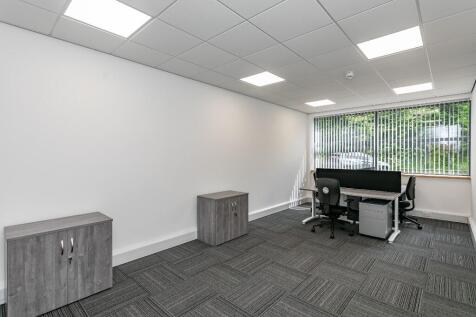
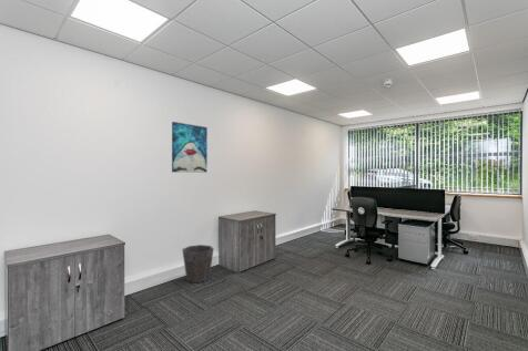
+ waste bin [181,244,215,283]
+ wall art [171,121,209,174]
